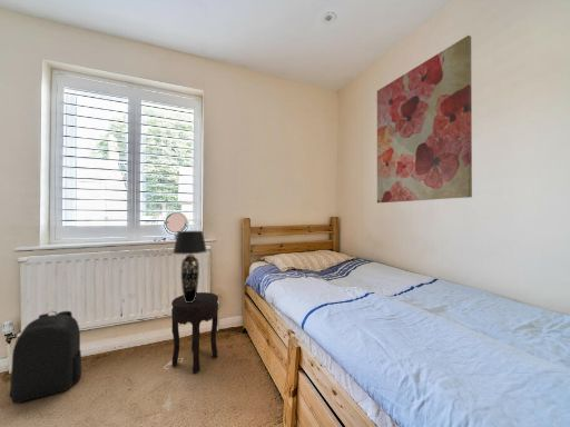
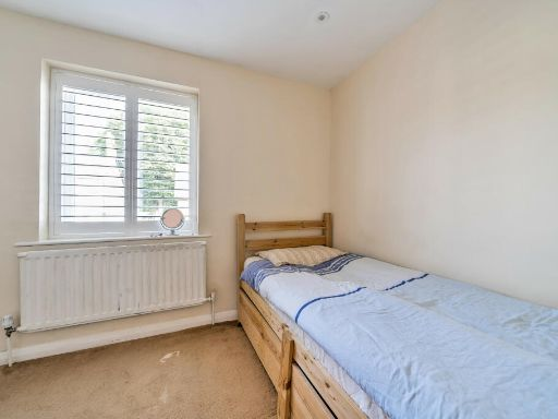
- wall art [376,34,473,203]
- table lamp [173,230,208,302]
- side table [170,291,219,375]
- backpack [9,310,82,405]
